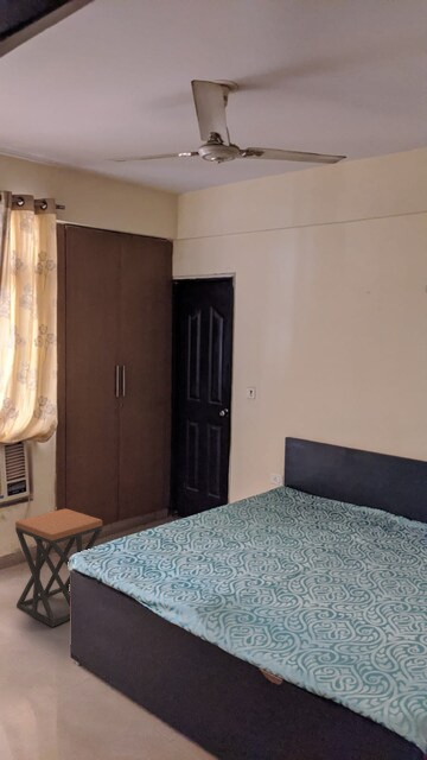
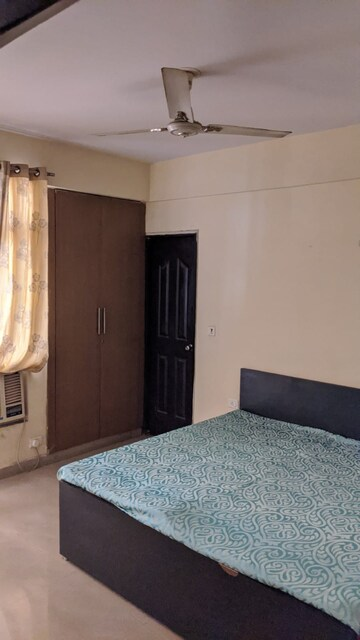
- stool [14,507,103,628]
